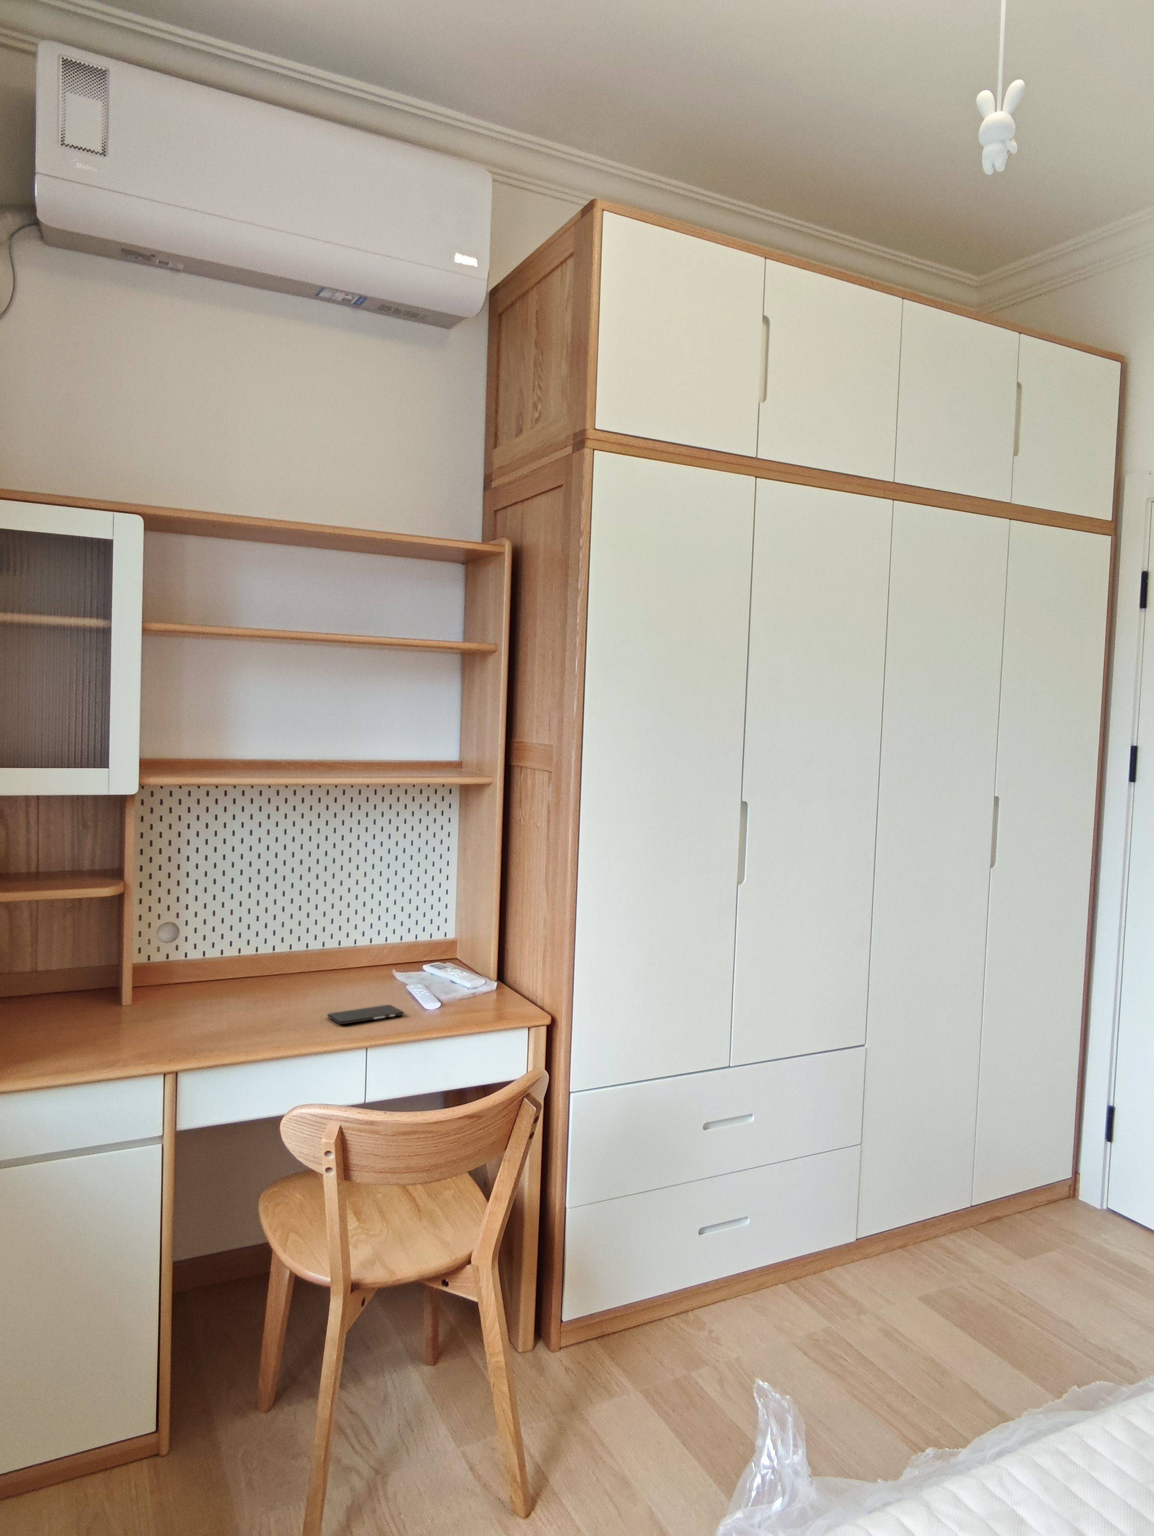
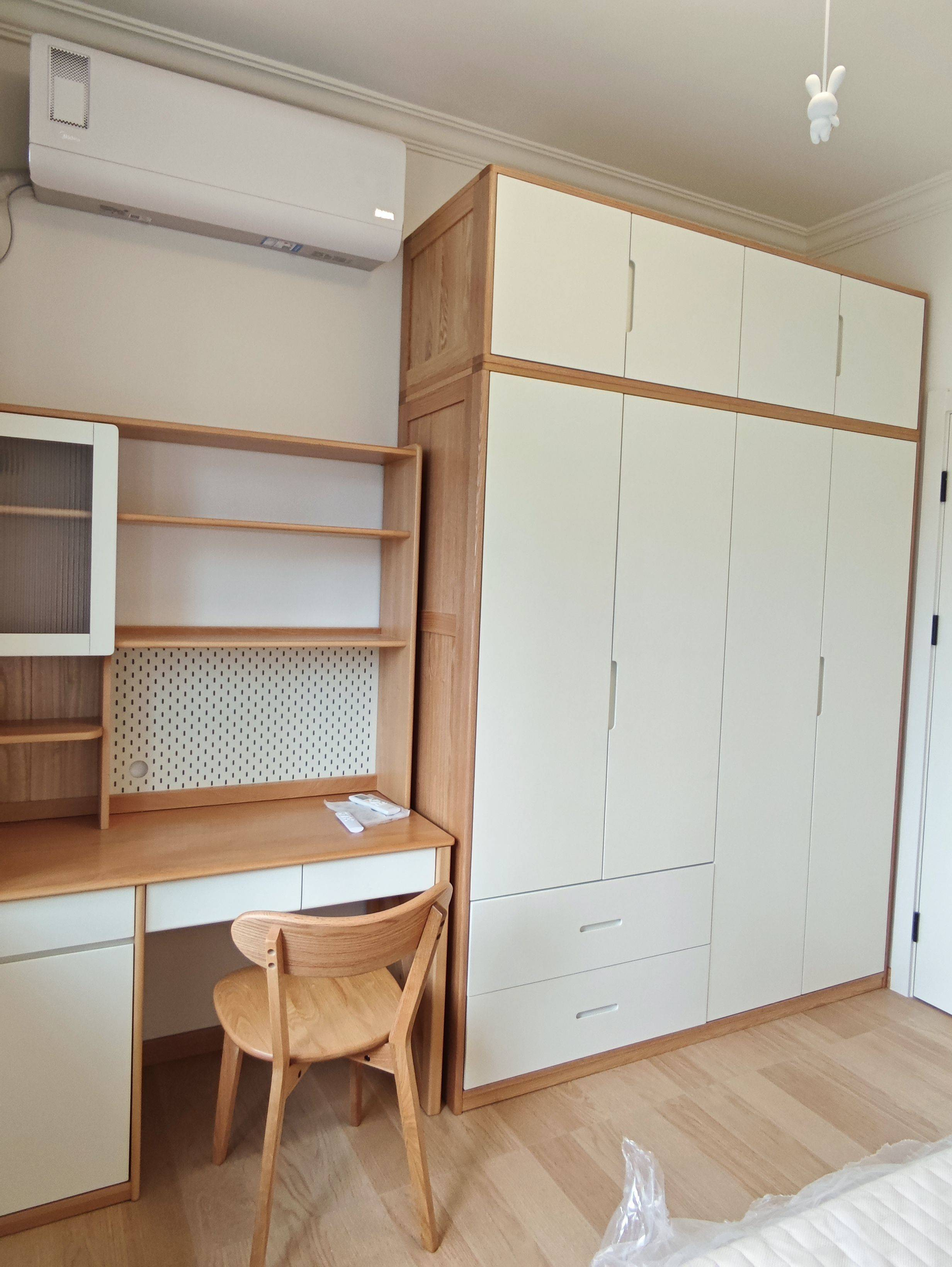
- smartphone [327,1004,405,1024]
